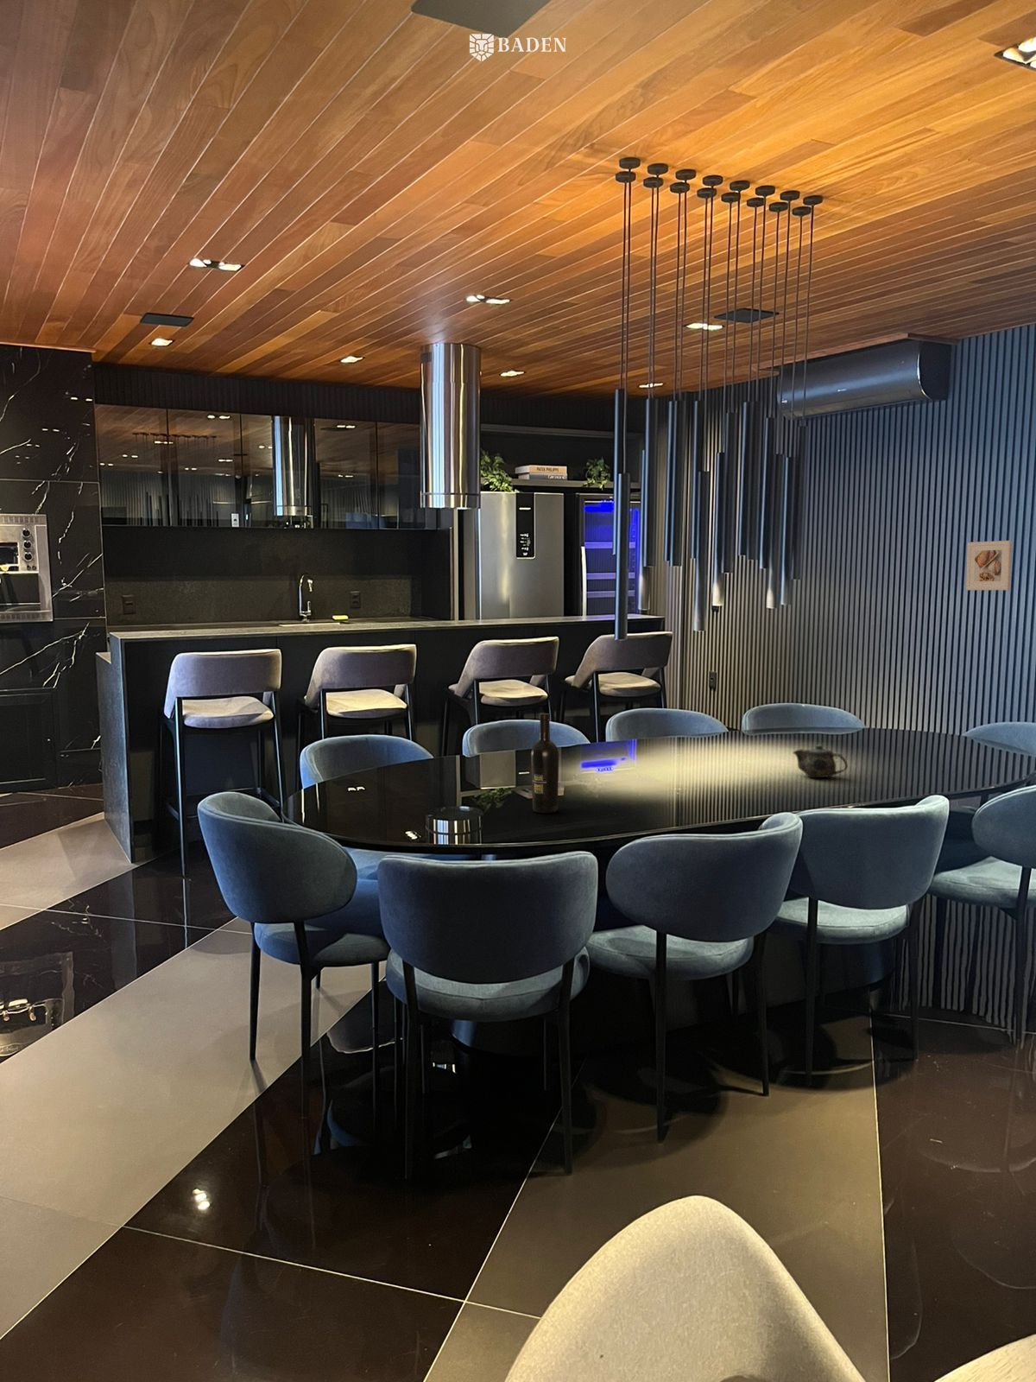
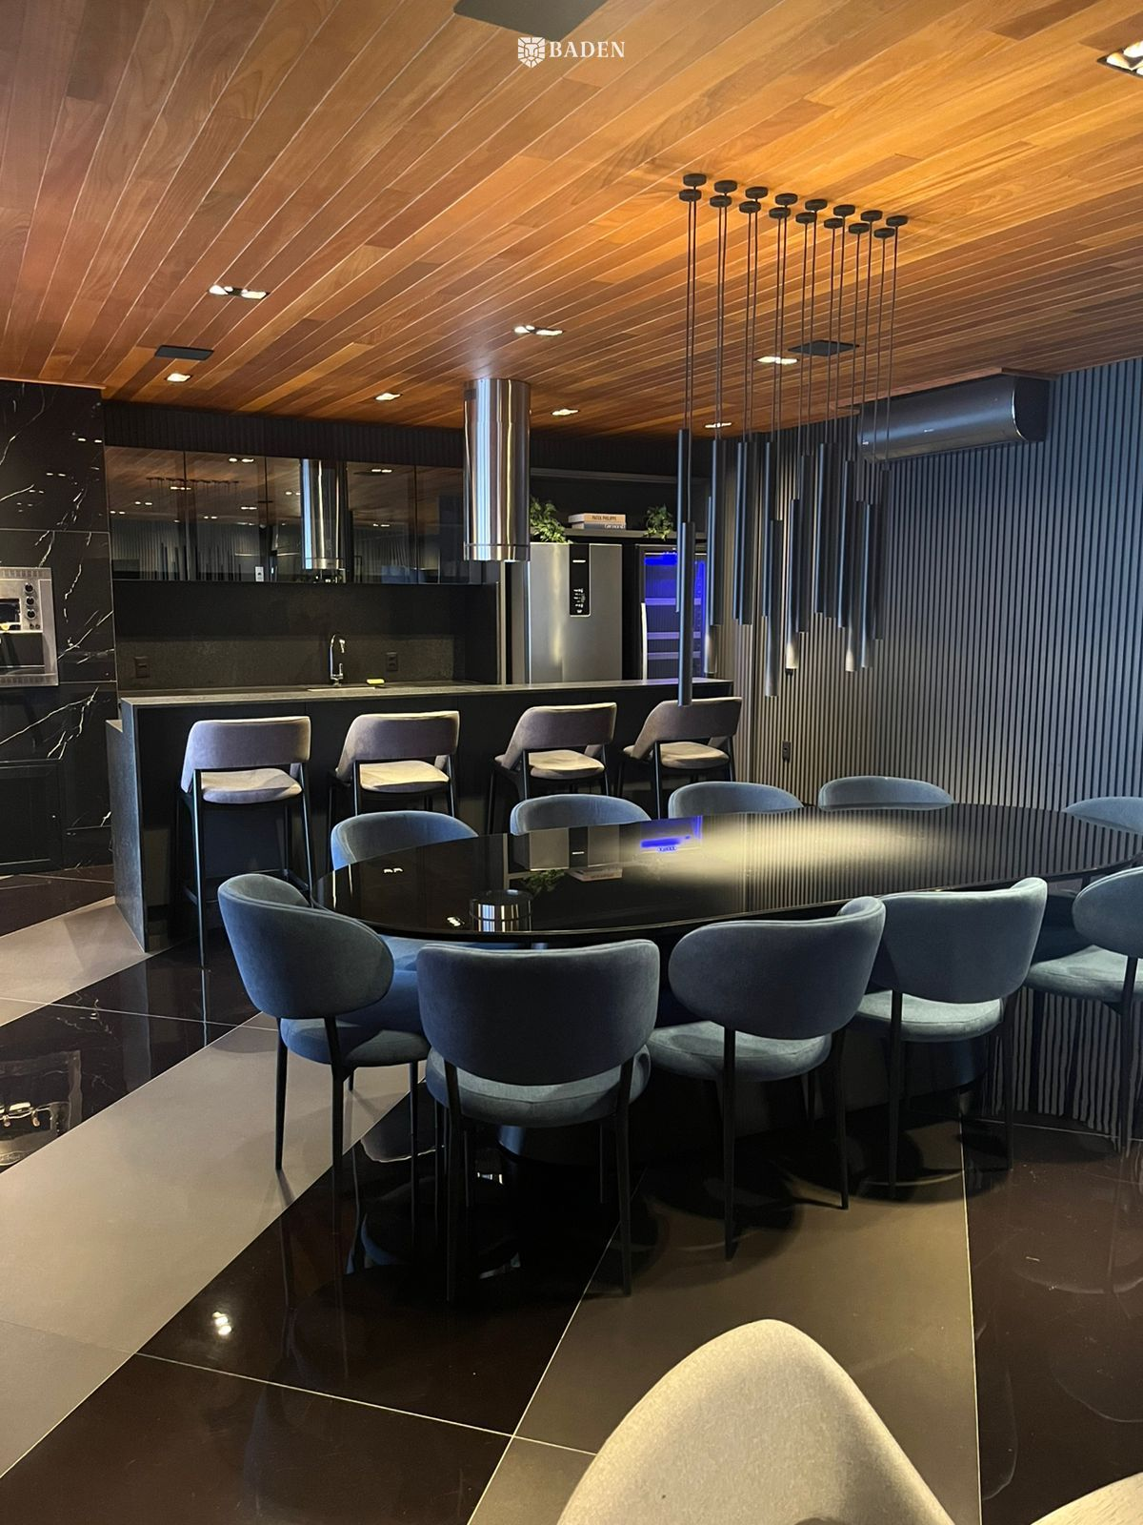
- chinaware [791,743,849,779]
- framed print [965,540,1013,591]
- wine bottle [530,713,559,814]
